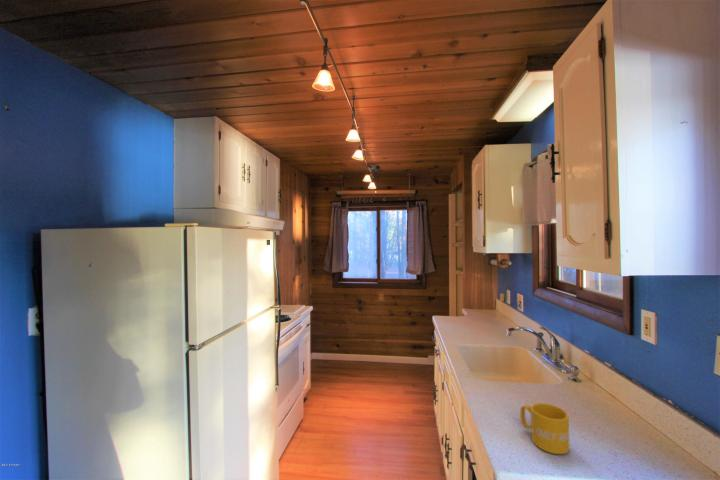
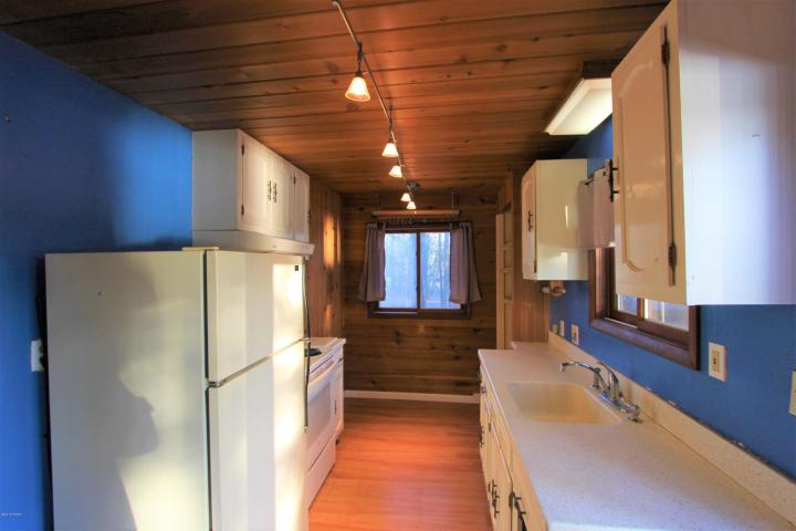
- mug [519,402,571,455]
